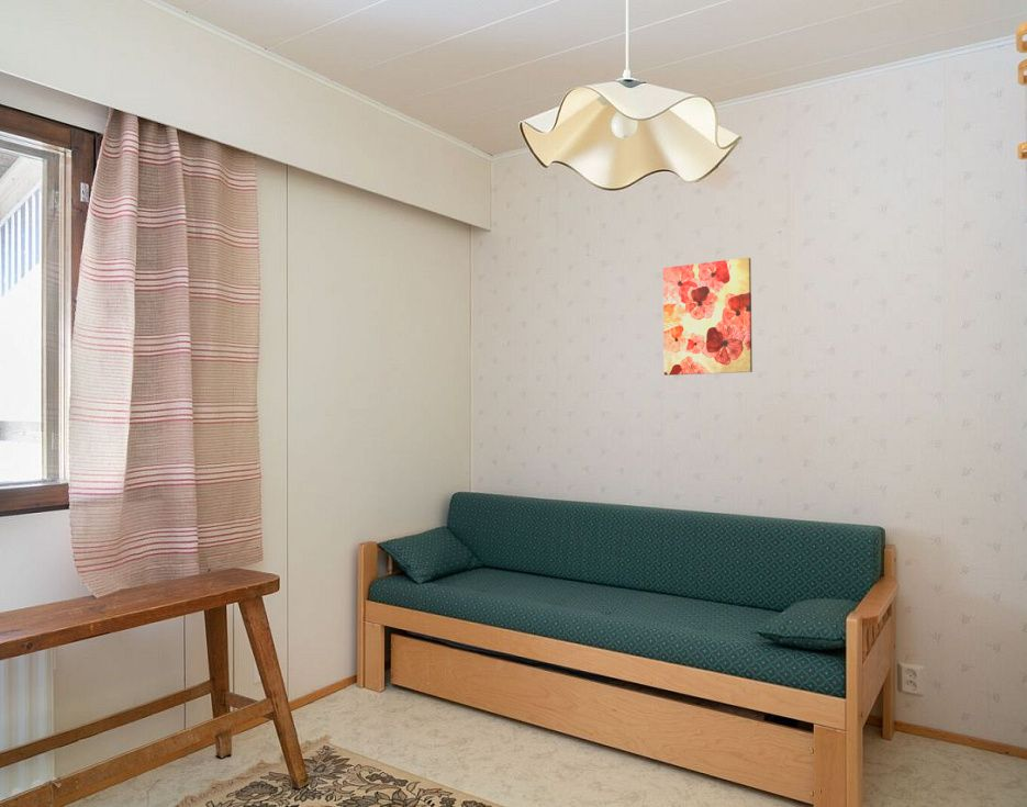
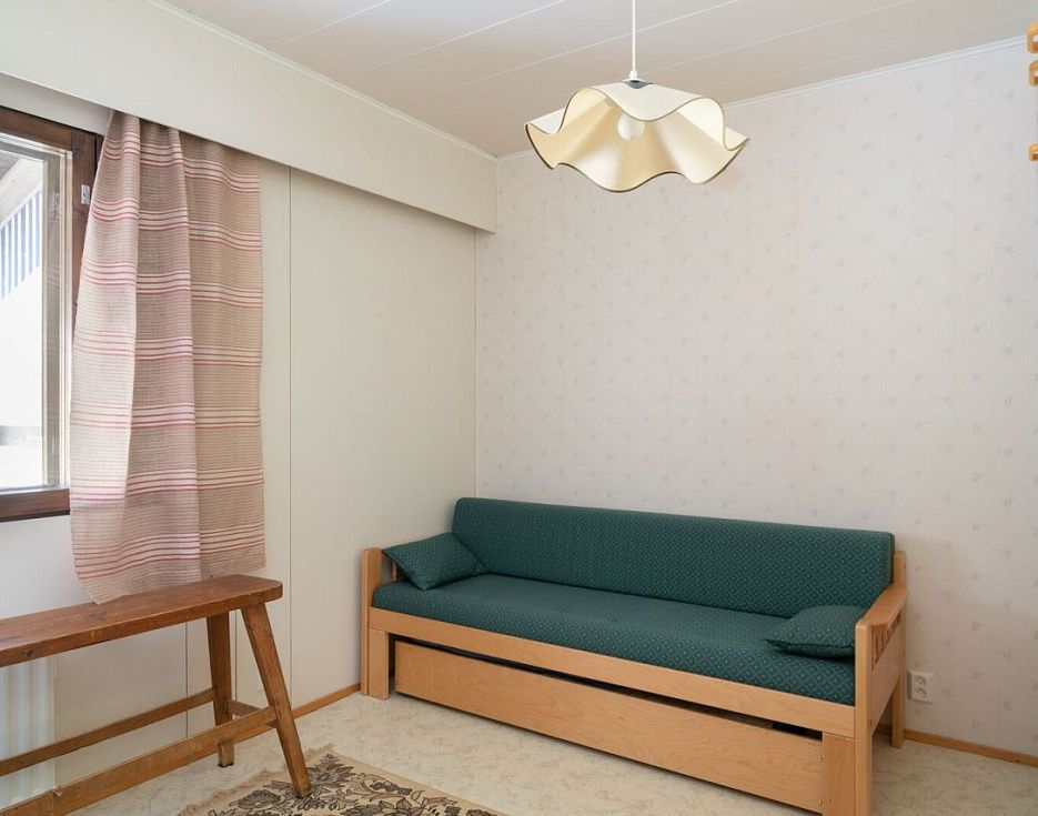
- wall art [662,256,753,377]
